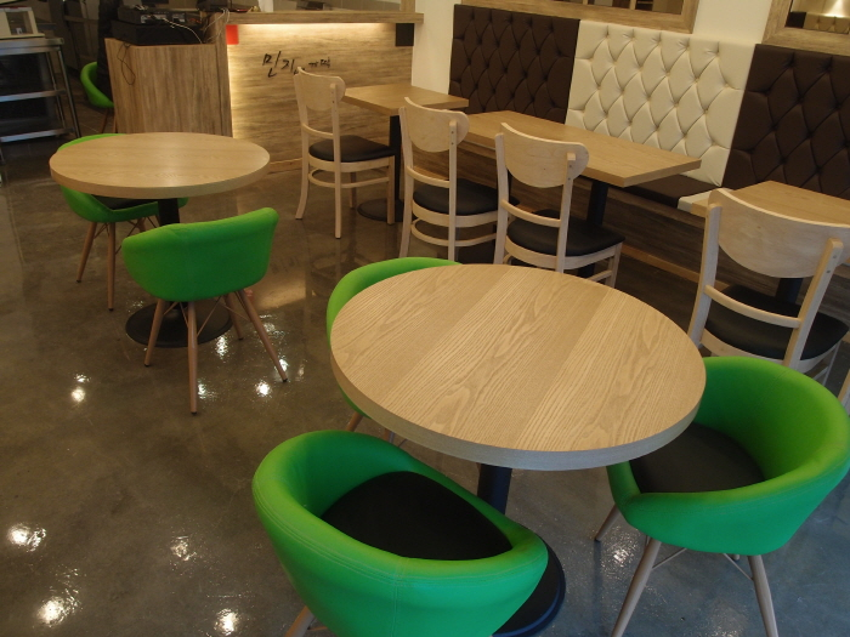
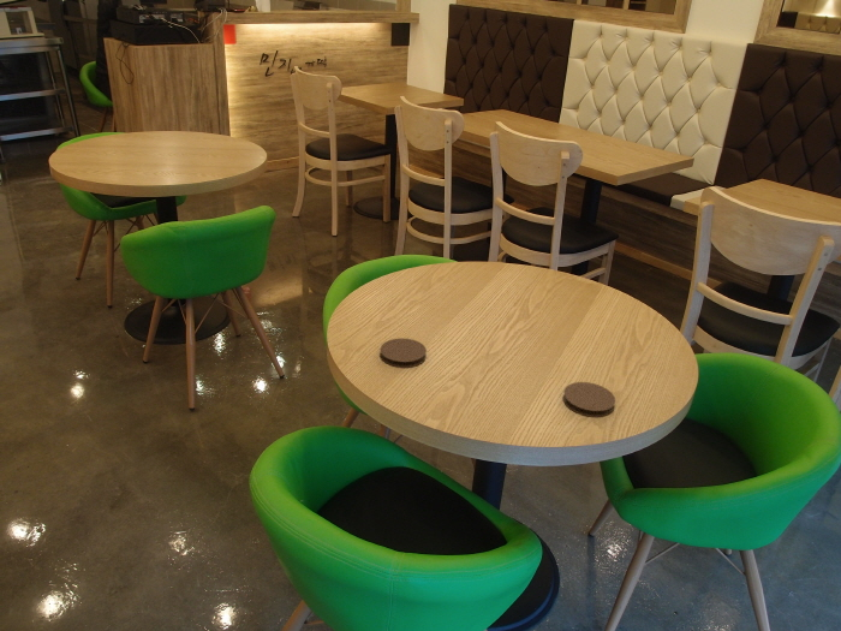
+ coaster [378,338,428,369]
+ coaster [562,381,616,418]
